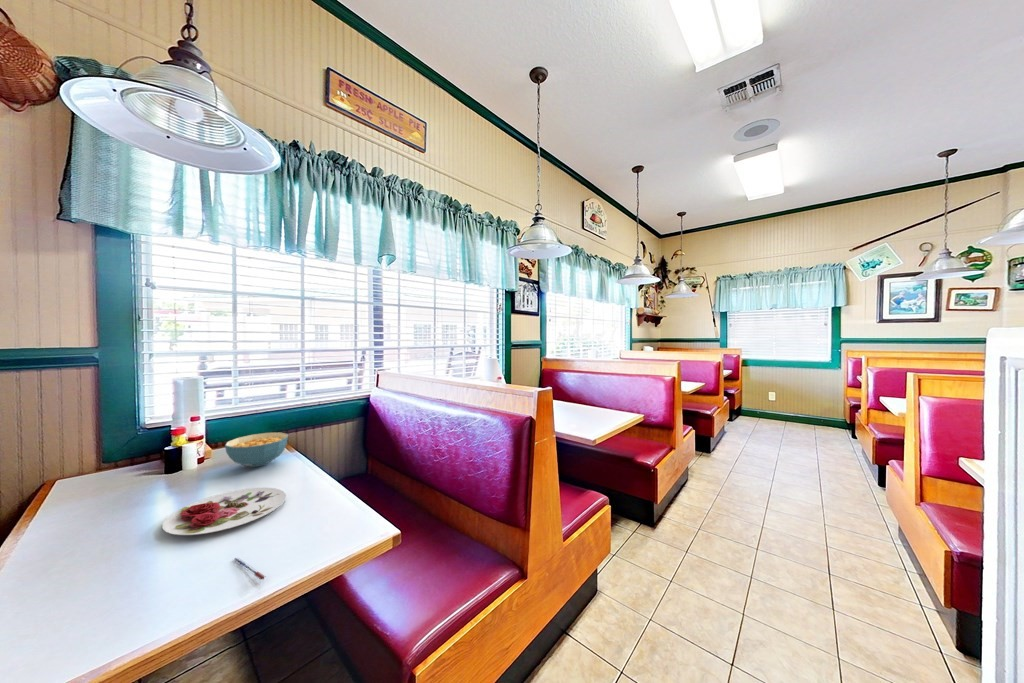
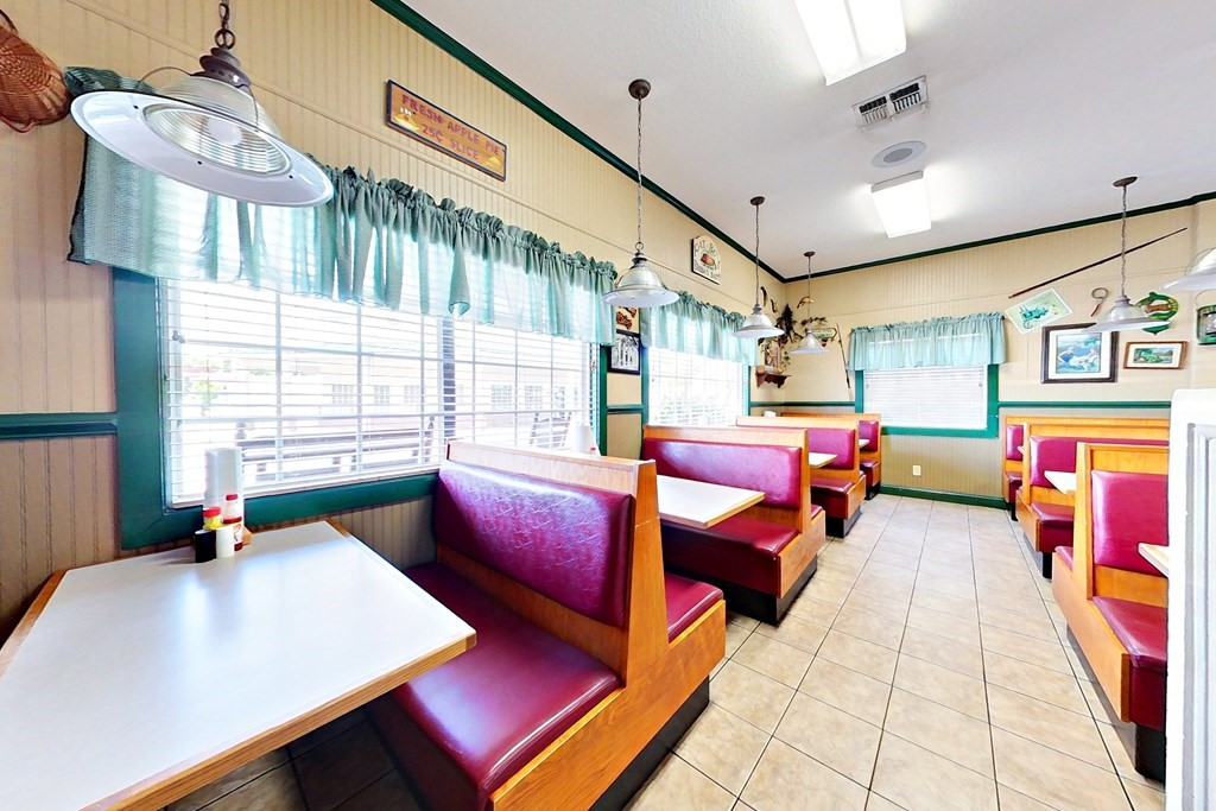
- cereal bowl [224,432,289,468]
- pen [232,557,266,581]
- plate [161,487,287,536]
